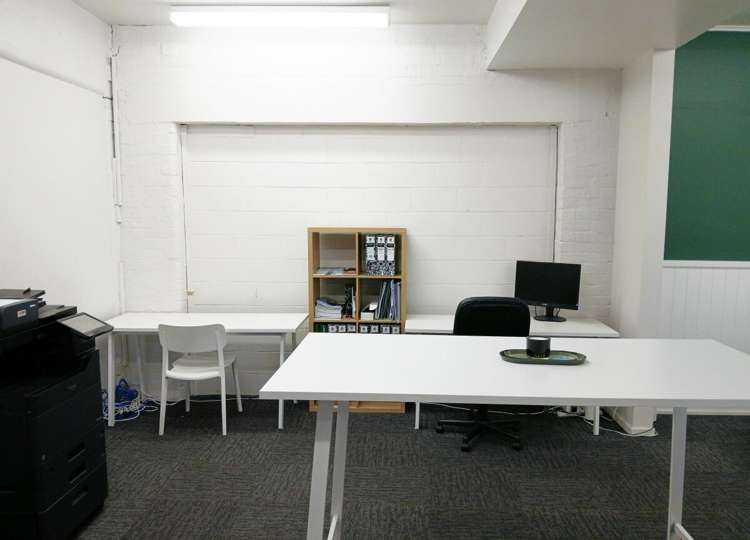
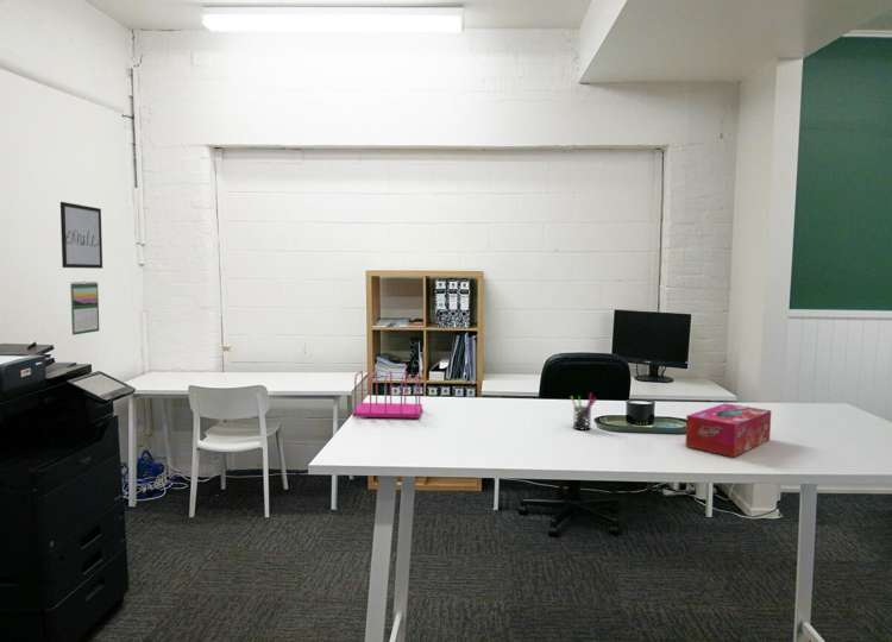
+ calendar [69,279,100,336]
+ tissue box [684,402,772,458]
+ wall art [59,201,103,270]
+ pen holder [570,392,597,430]
+ file sorter [351,370,423,420]
